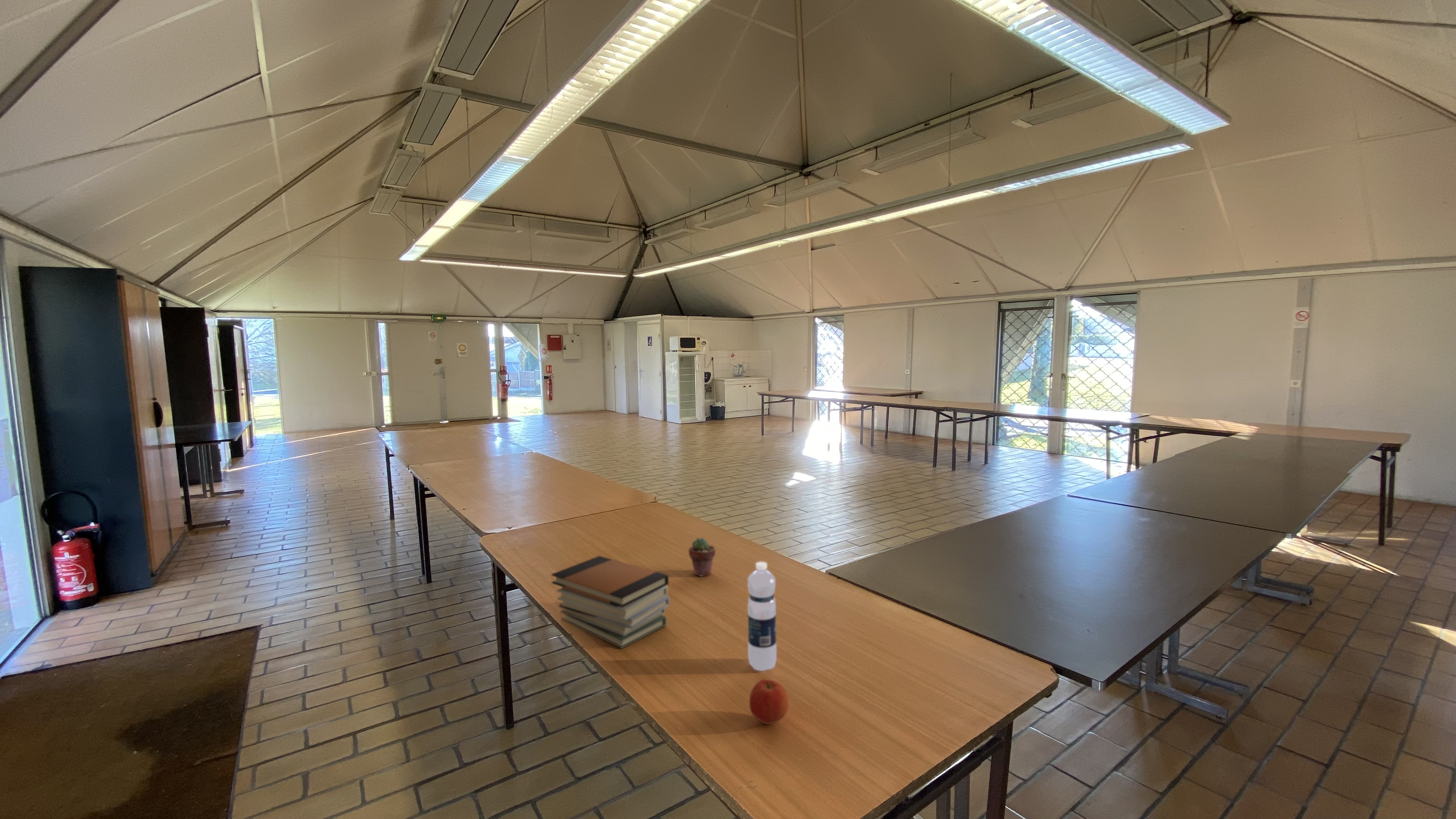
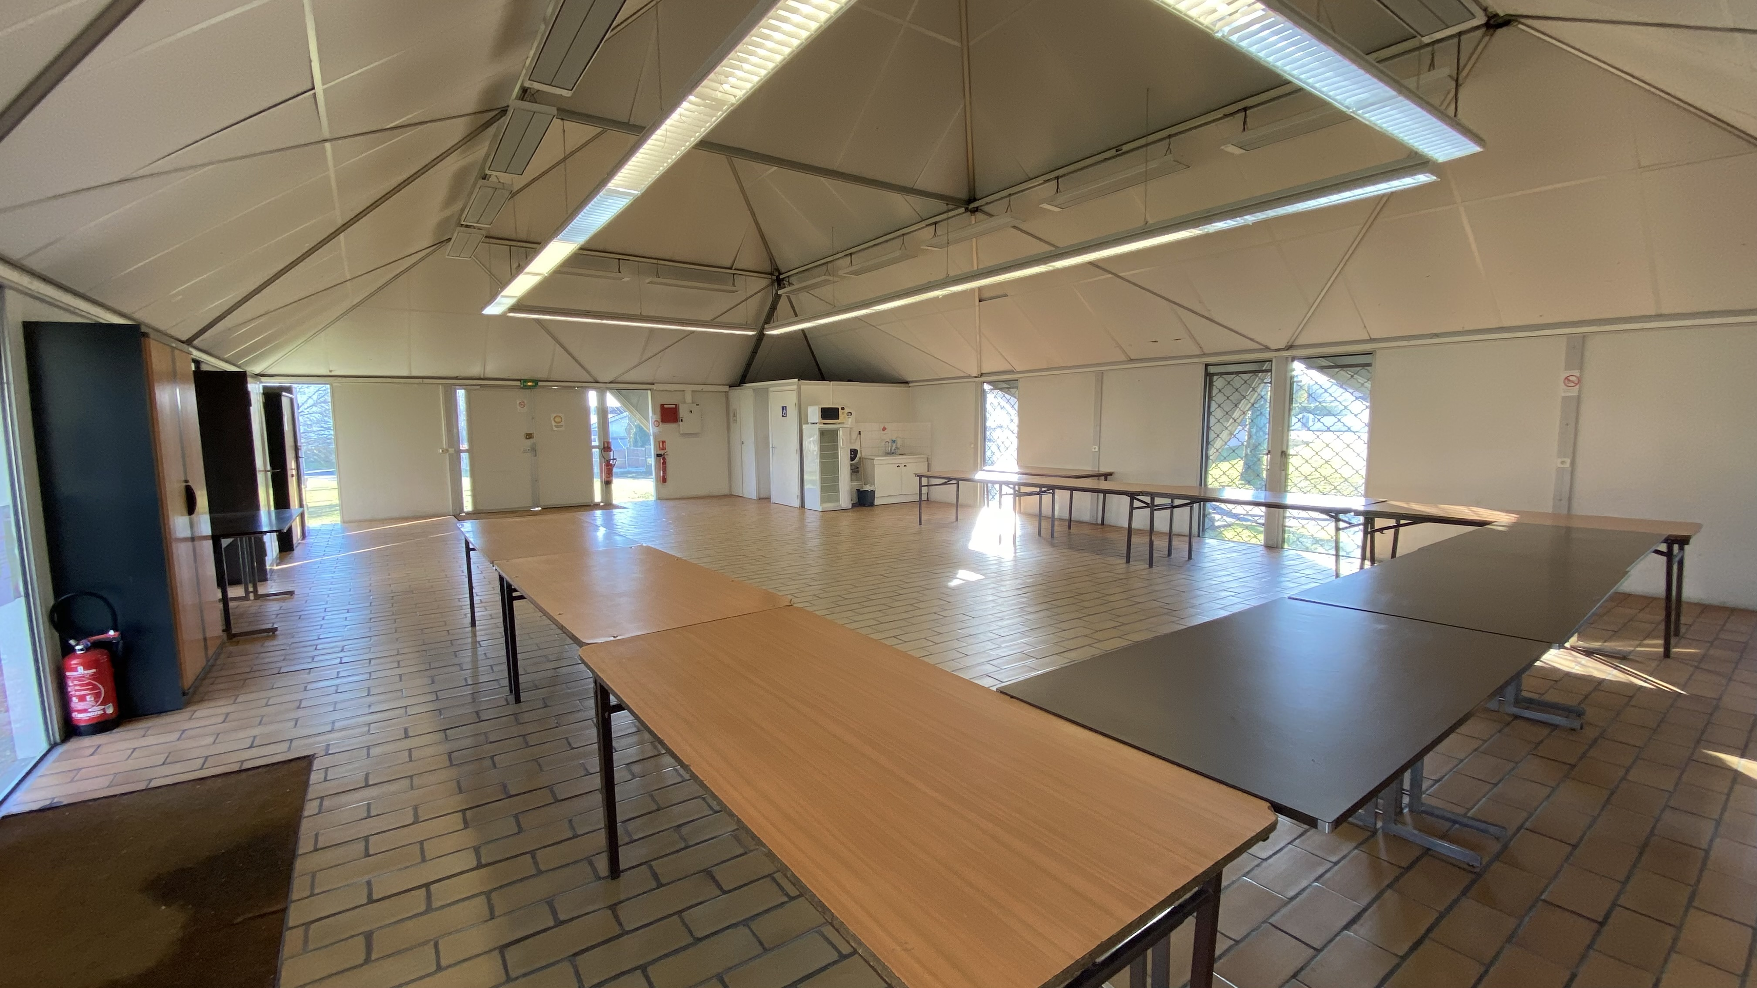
- water bottle [747,562,777,671]
- potted succulent [688,537,716,577]
- apple [749,679,789,724]
- book stack [551,555,670,649]
